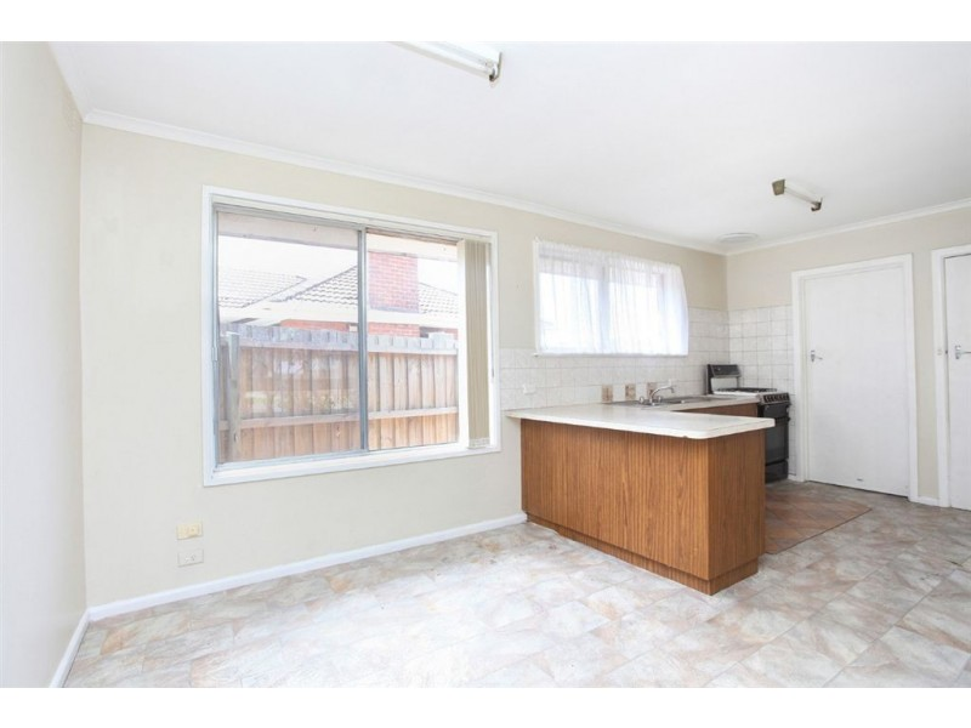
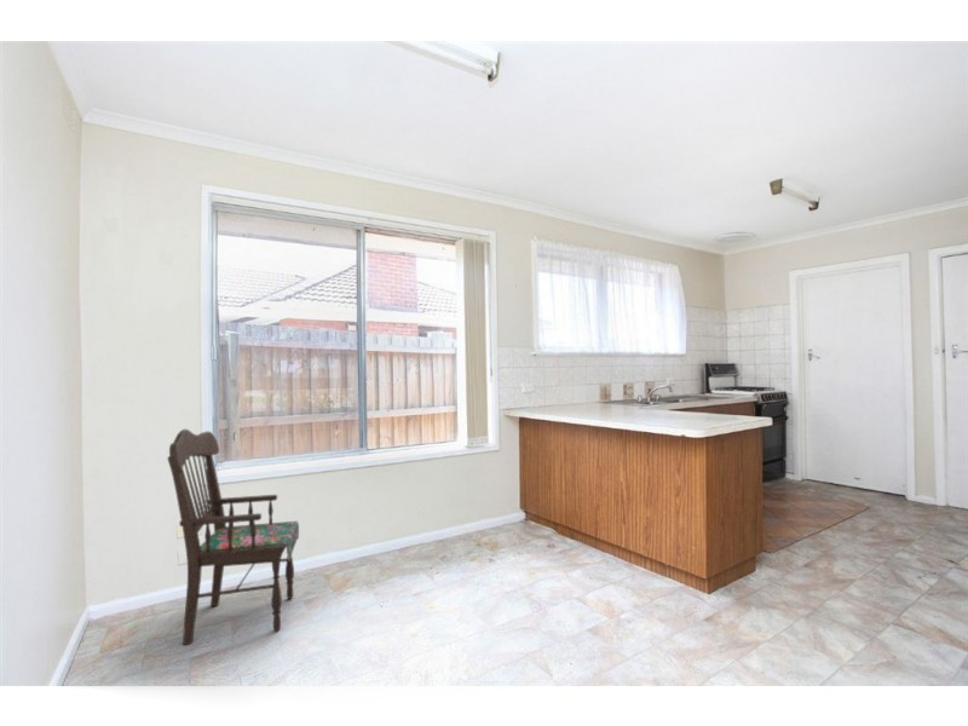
+ dining chair [166,428,300,646]
